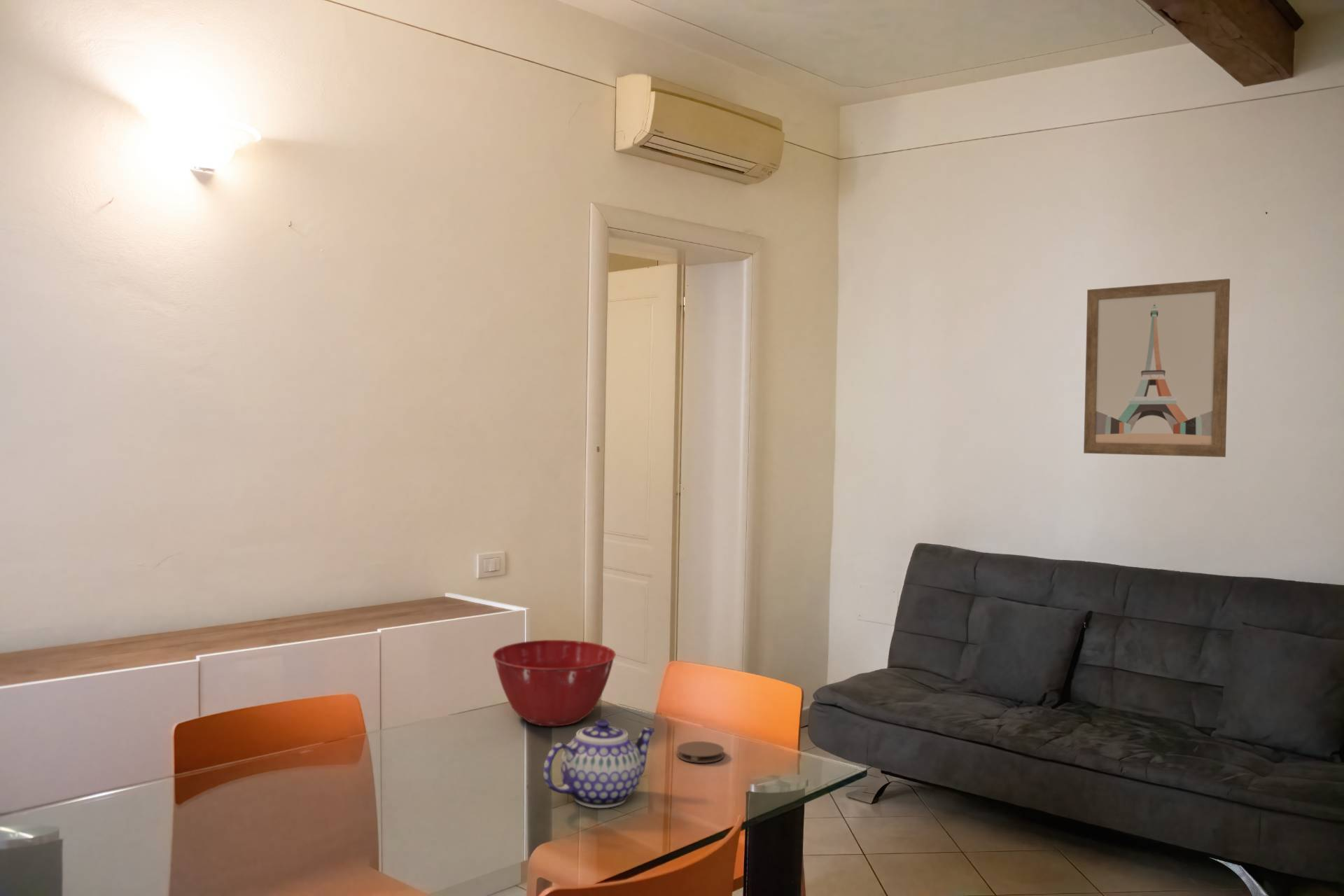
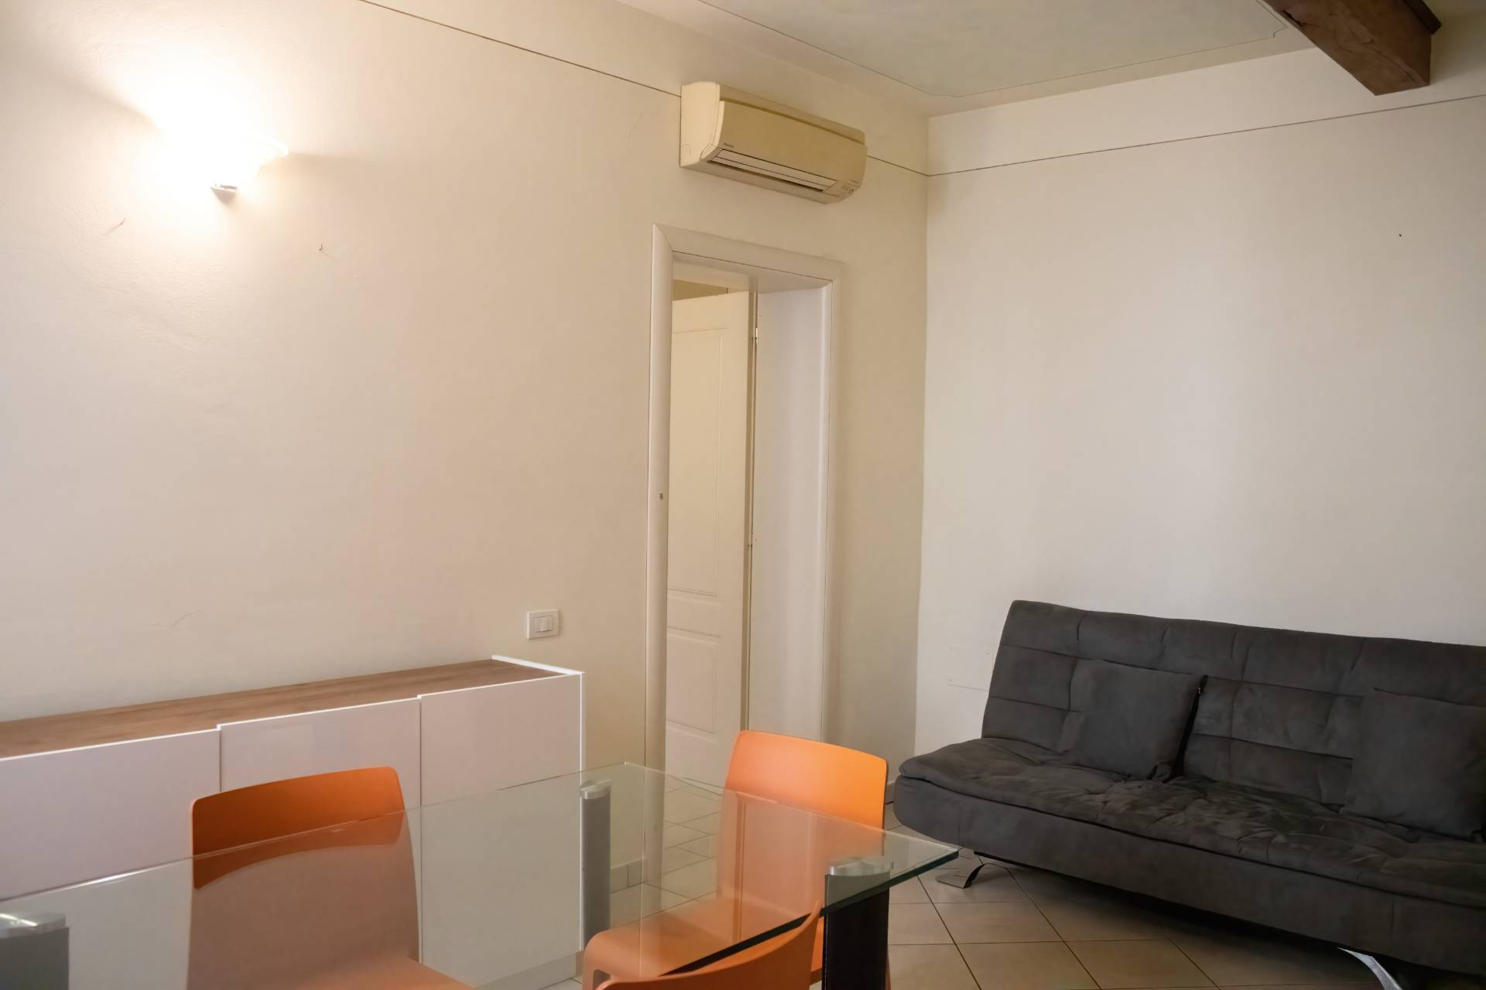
- mixing bowl [492,639,617,727]
- teapot [542,718,656,809]
- wall art [1083,278,1231,458]
- coaster [676,741,724,764]
